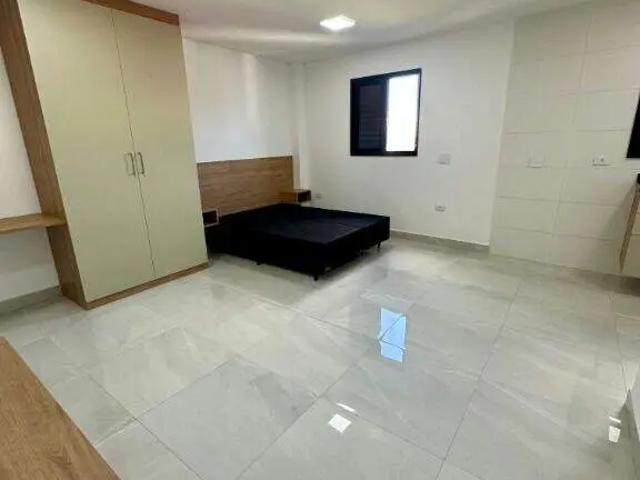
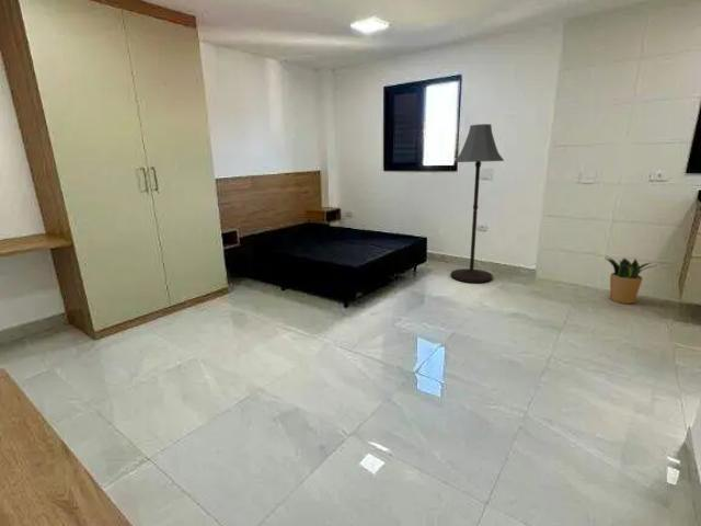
+ floor lamp [450,123,505,284]
+ potted plant [604,254,659,305]
